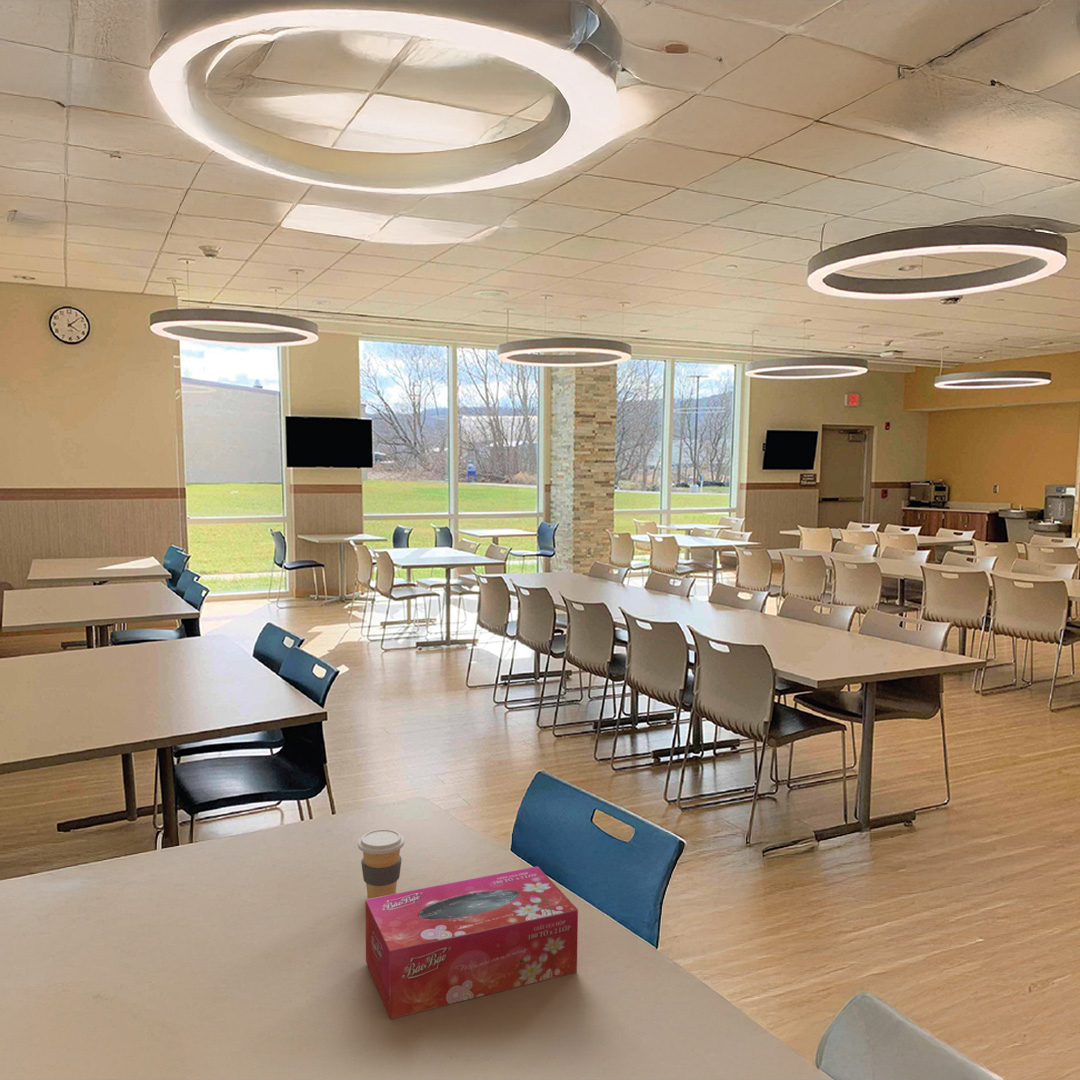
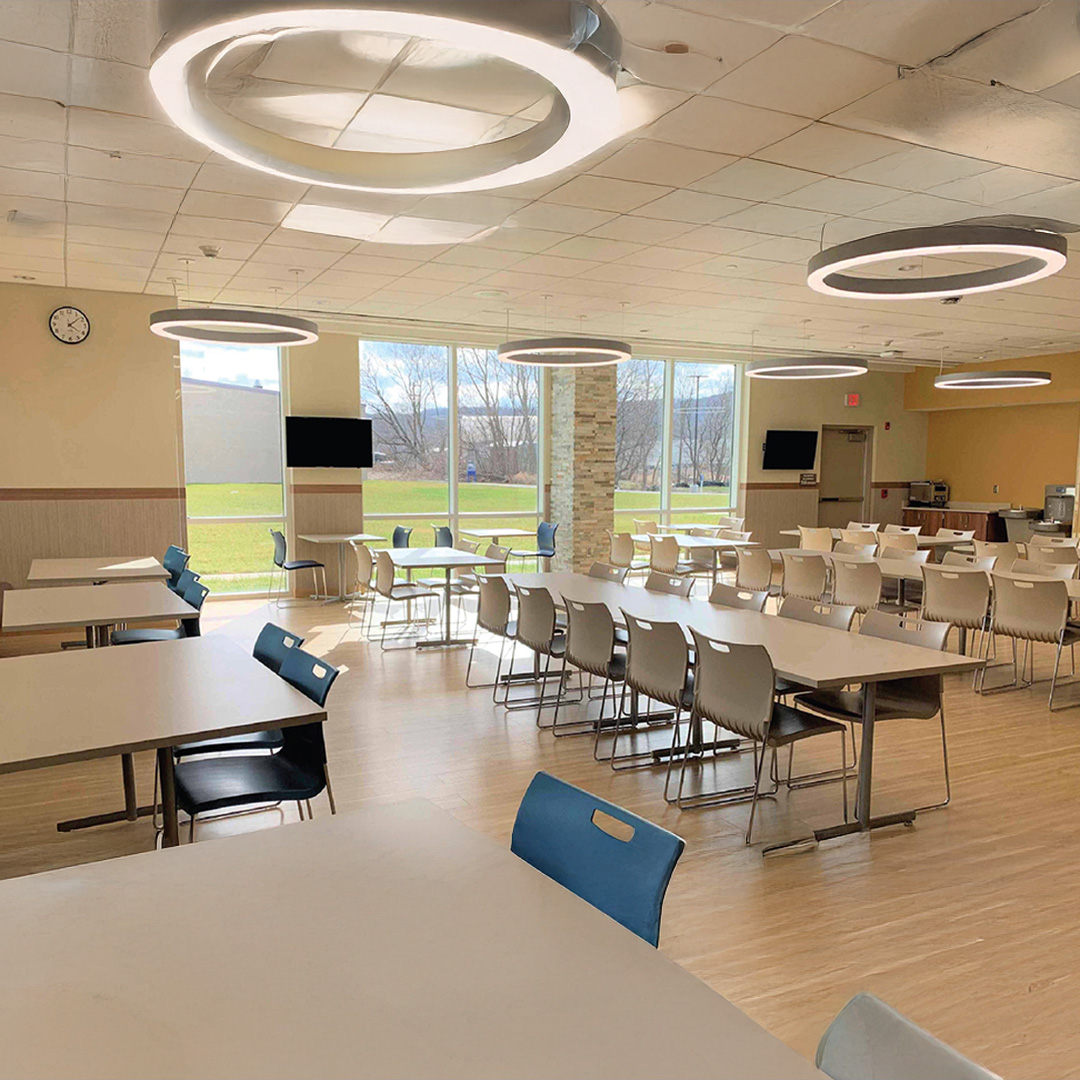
- coffee cup [357,828,405,899]
- tissue box [364,865,579,1020]
